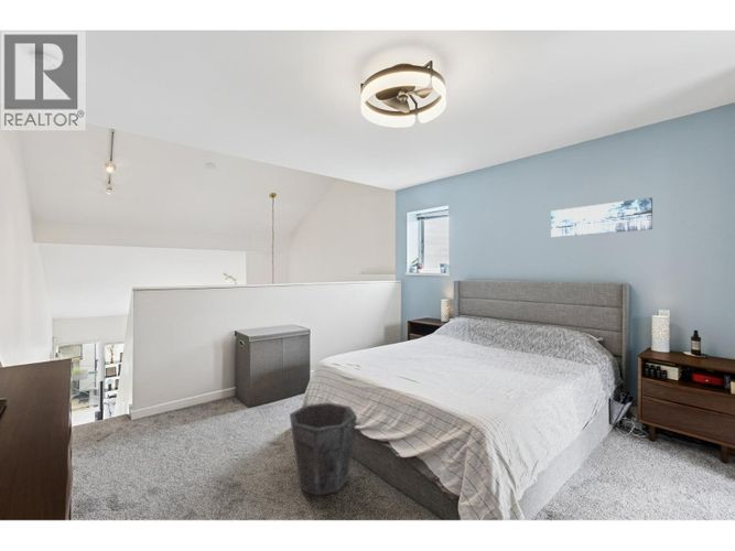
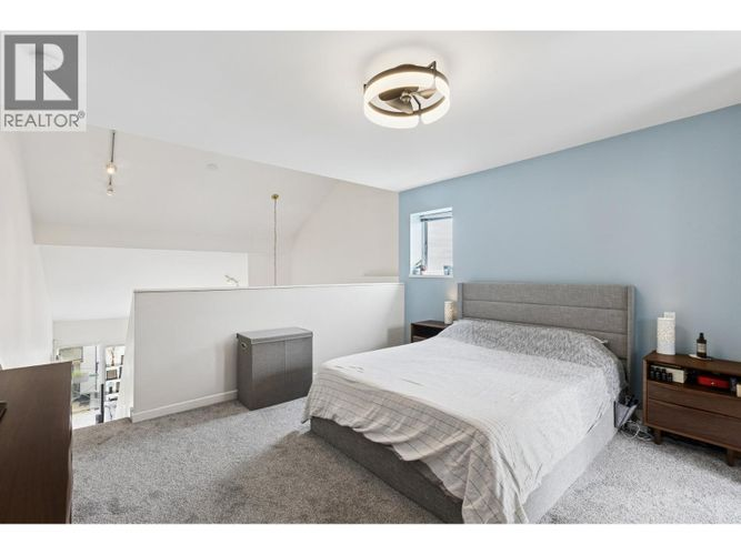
- wall art [550,196,653,238]
- waste bin [289,401,358,497]
